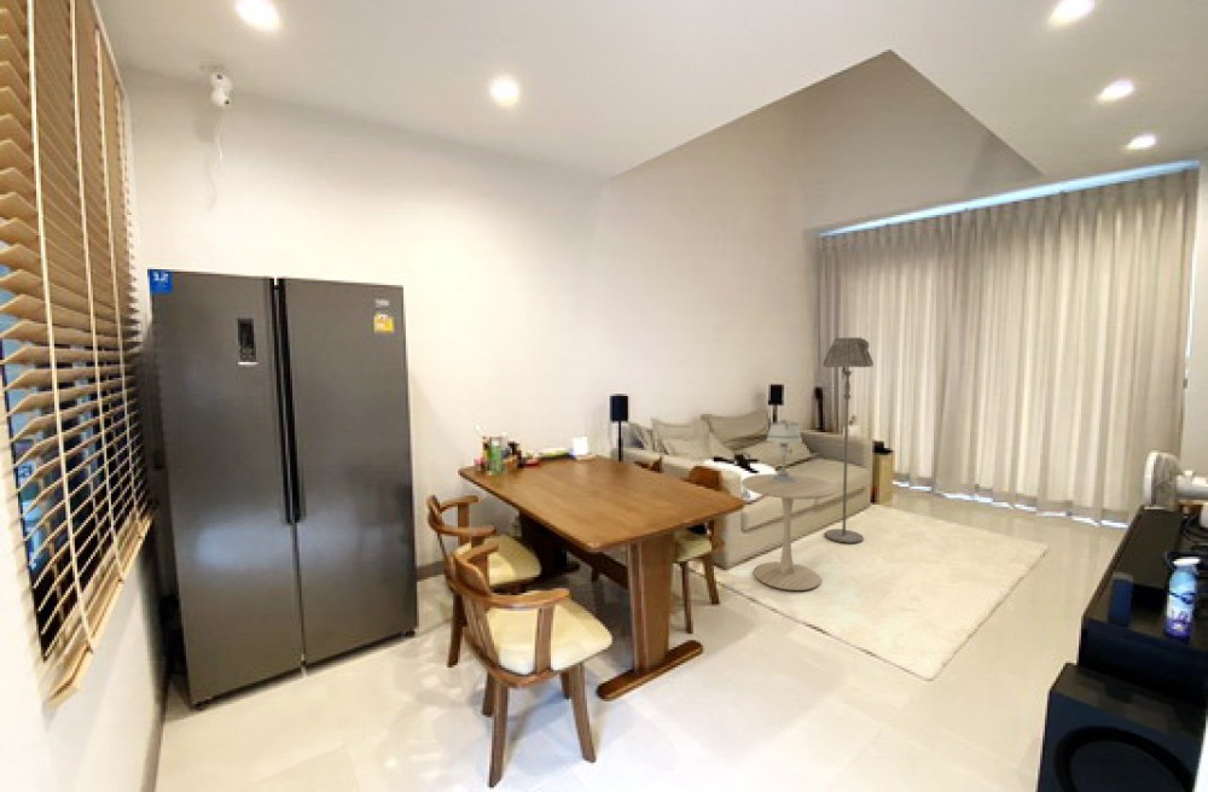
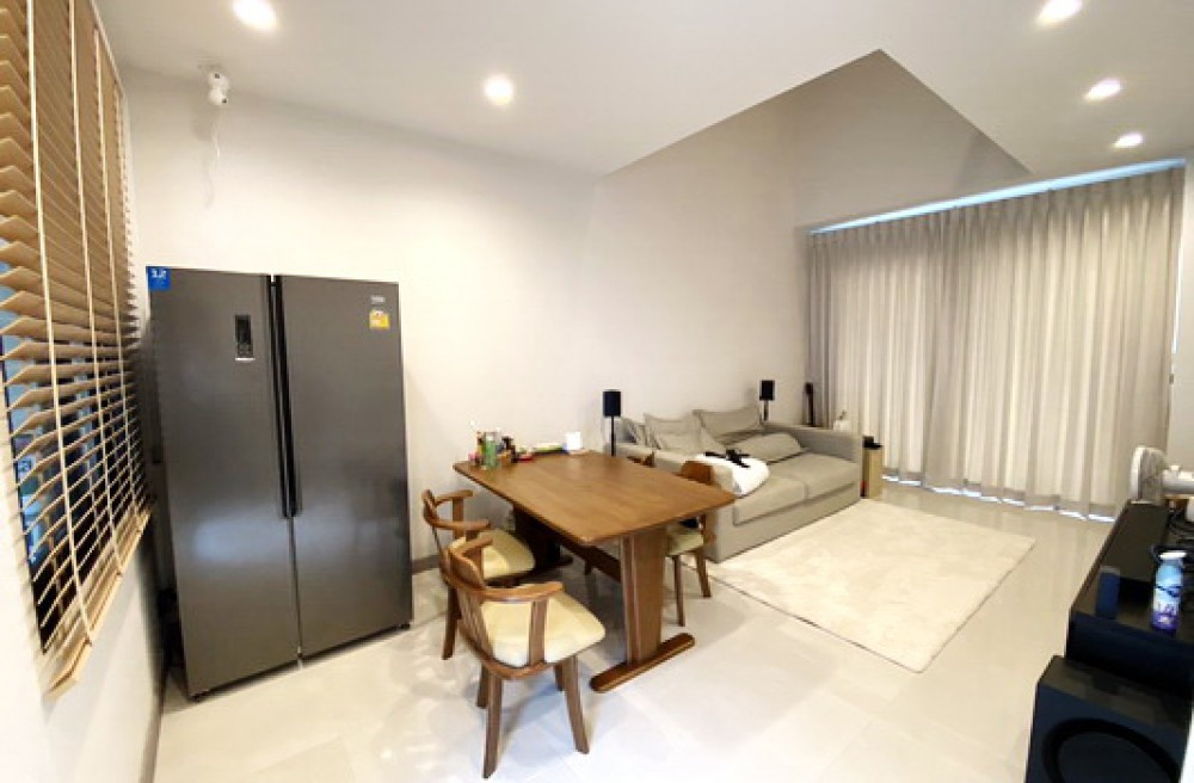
- floor lamp [821,336,875,544]
- table lamp [766,418,803,483]
- side table [741,473,838,592]
